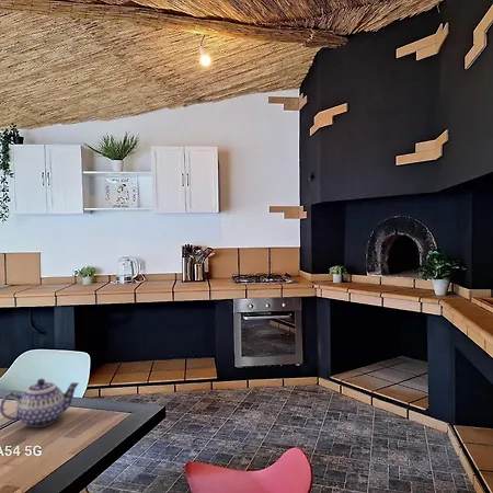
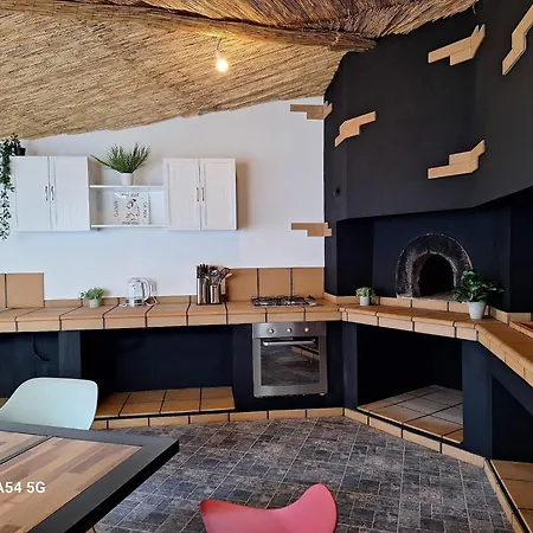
- teapot [0,378,80,428]
